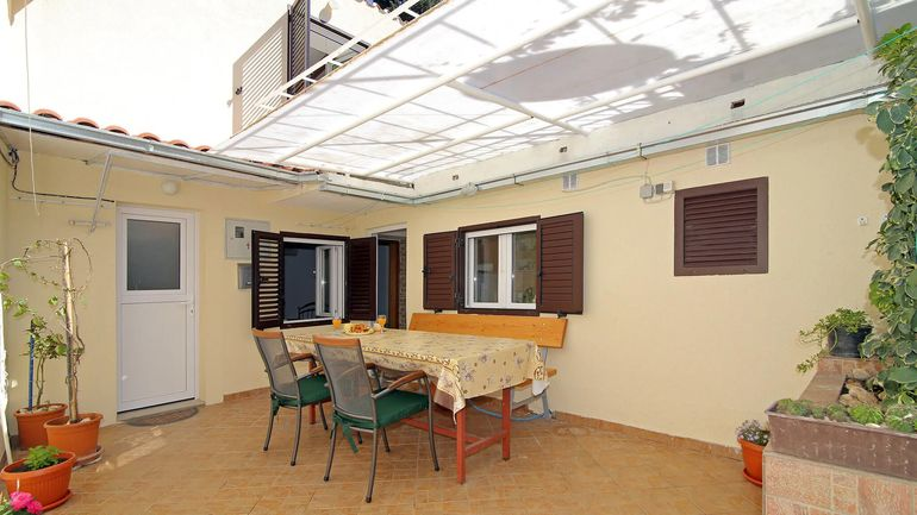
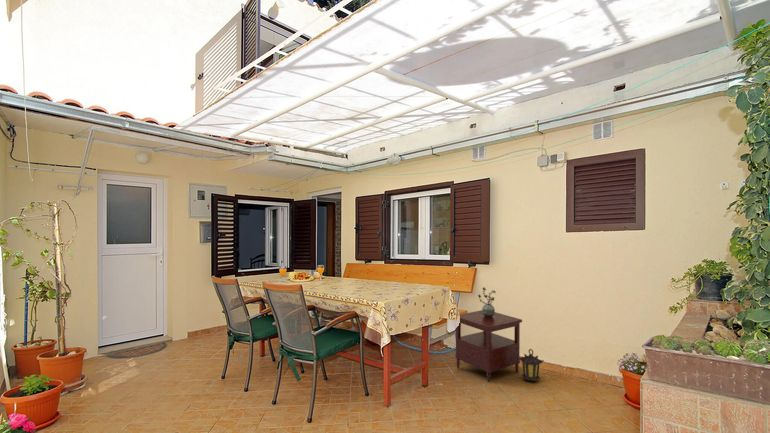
+ side table [454,309,523,383]
+ lantern [518,348,545,382]
+ potted plant [477,287,497,317]
